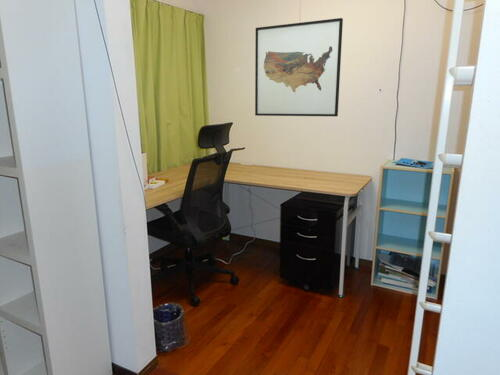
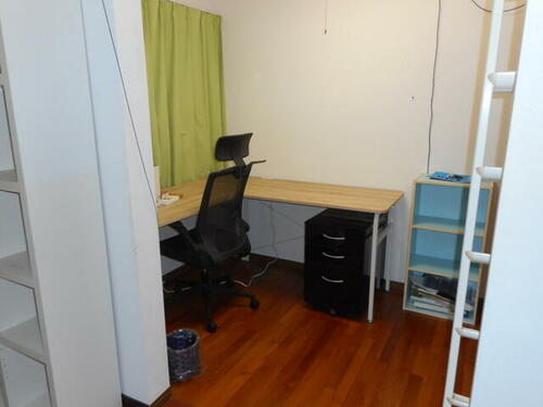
- wall art [254,17,344,117]
